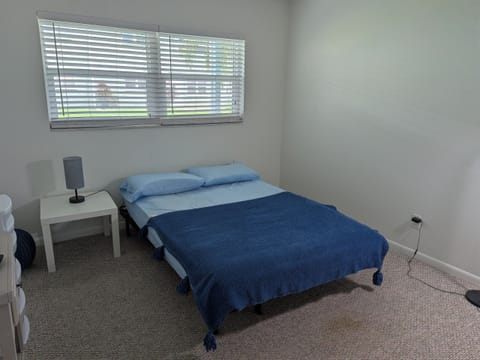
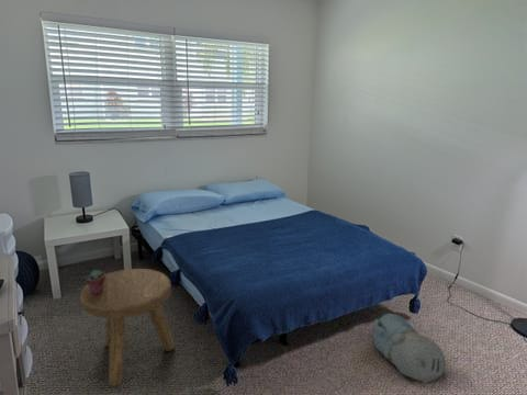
+ potted succulent [85,269,105,294]
+ stool [79,268,176,387]
+ plush toy [371,313,448,384]
